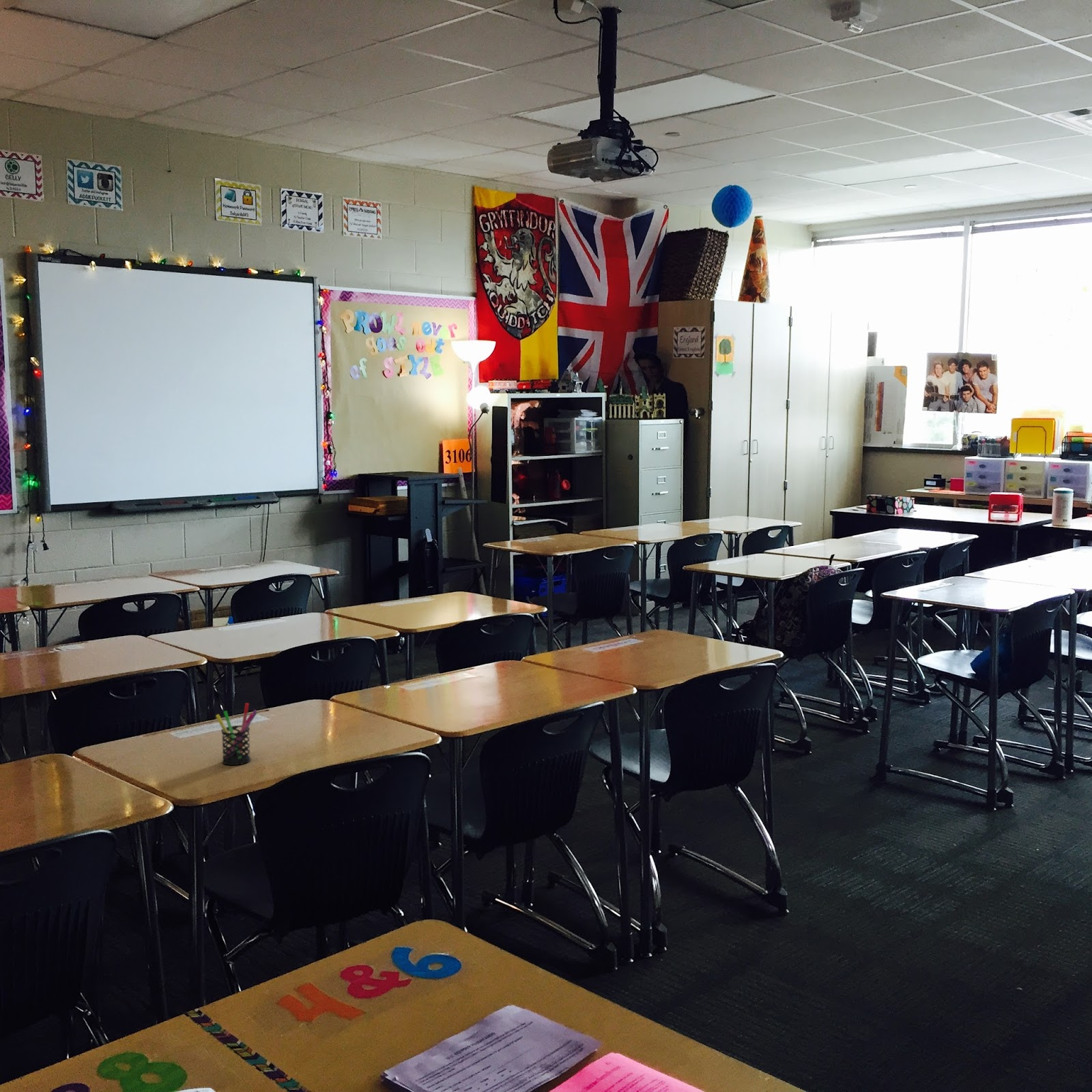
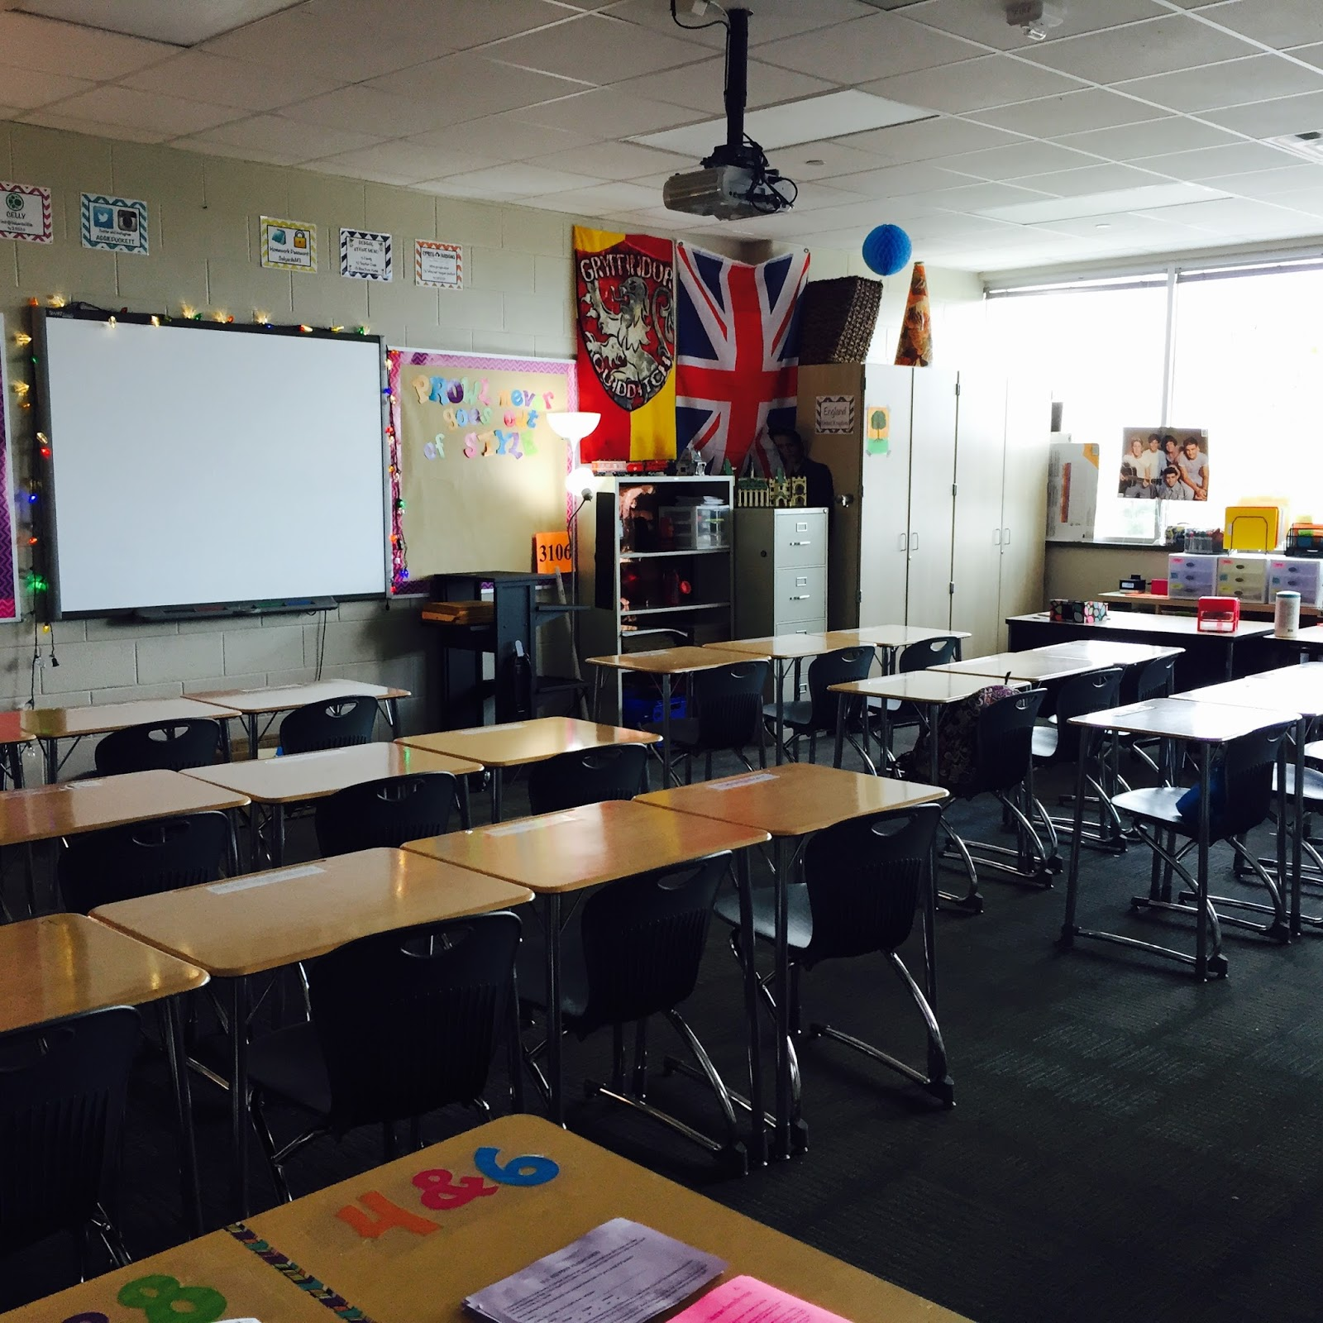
- pen holder [215,702,257,766]
